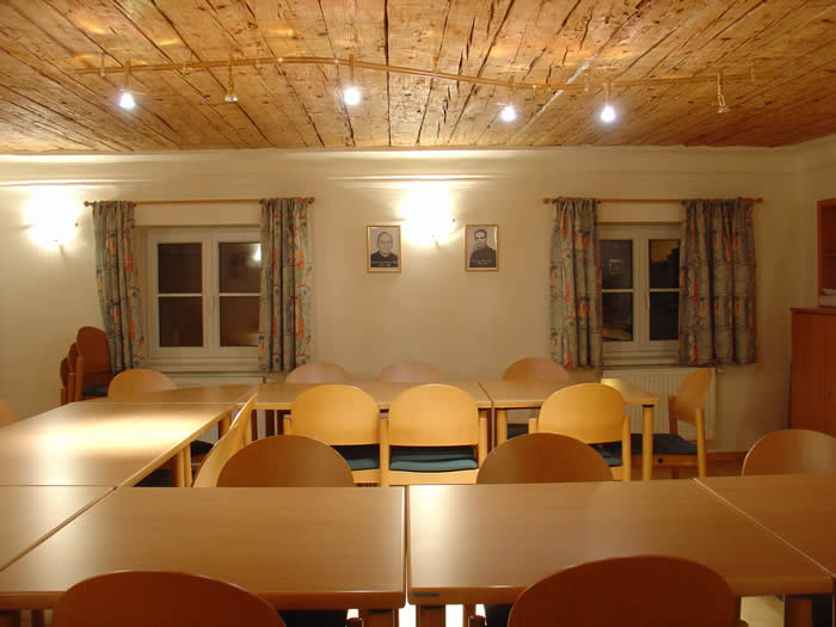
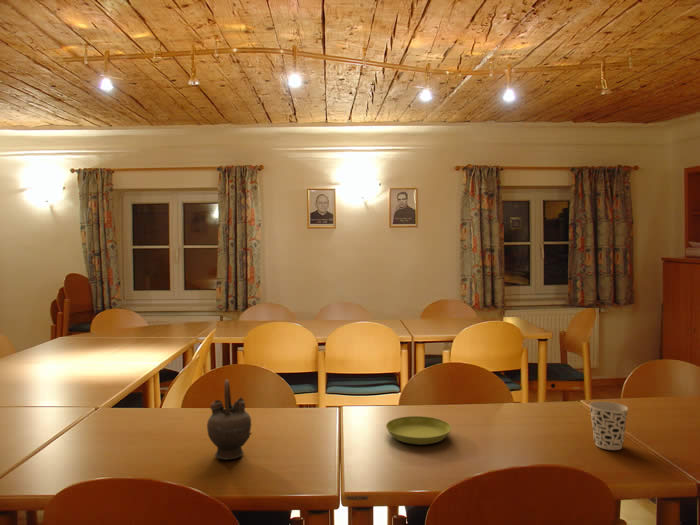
+ saucer [385,415,452,445]
+ teapot [206,379,253,461]
+ cup [588,401,629,451]
